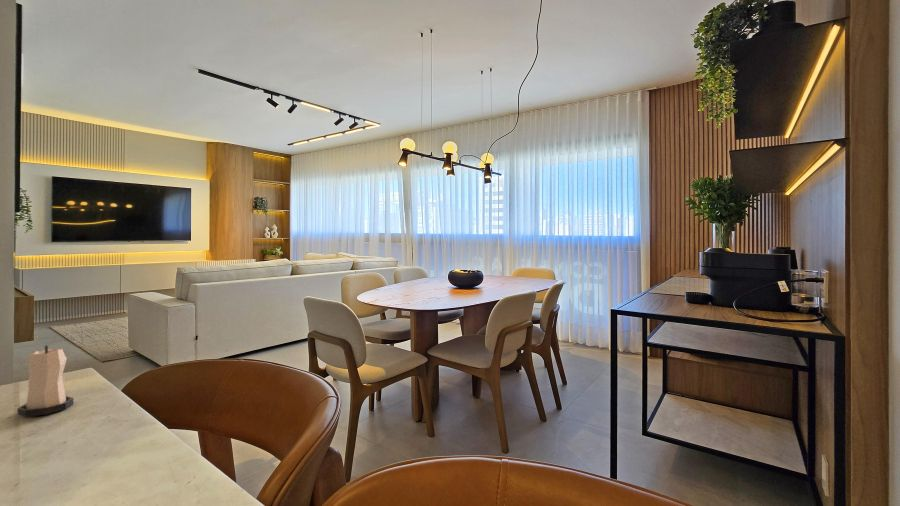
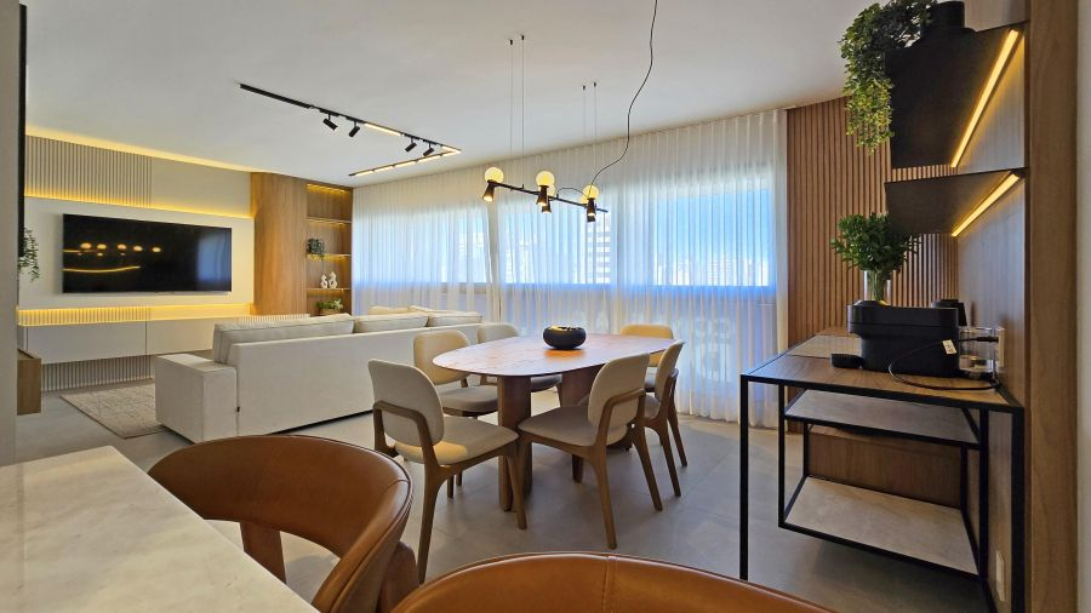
- candle [17,344,74,418]
